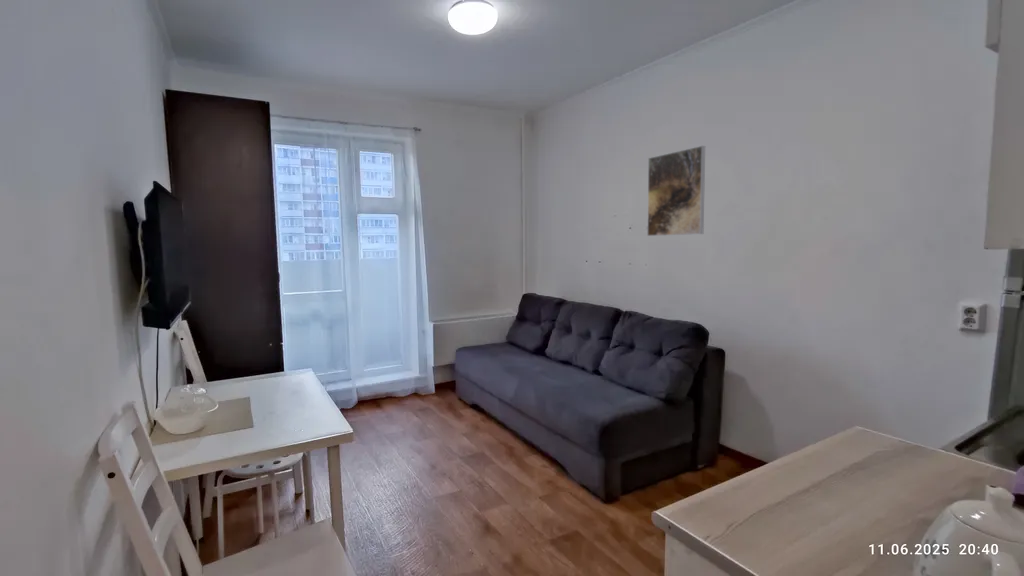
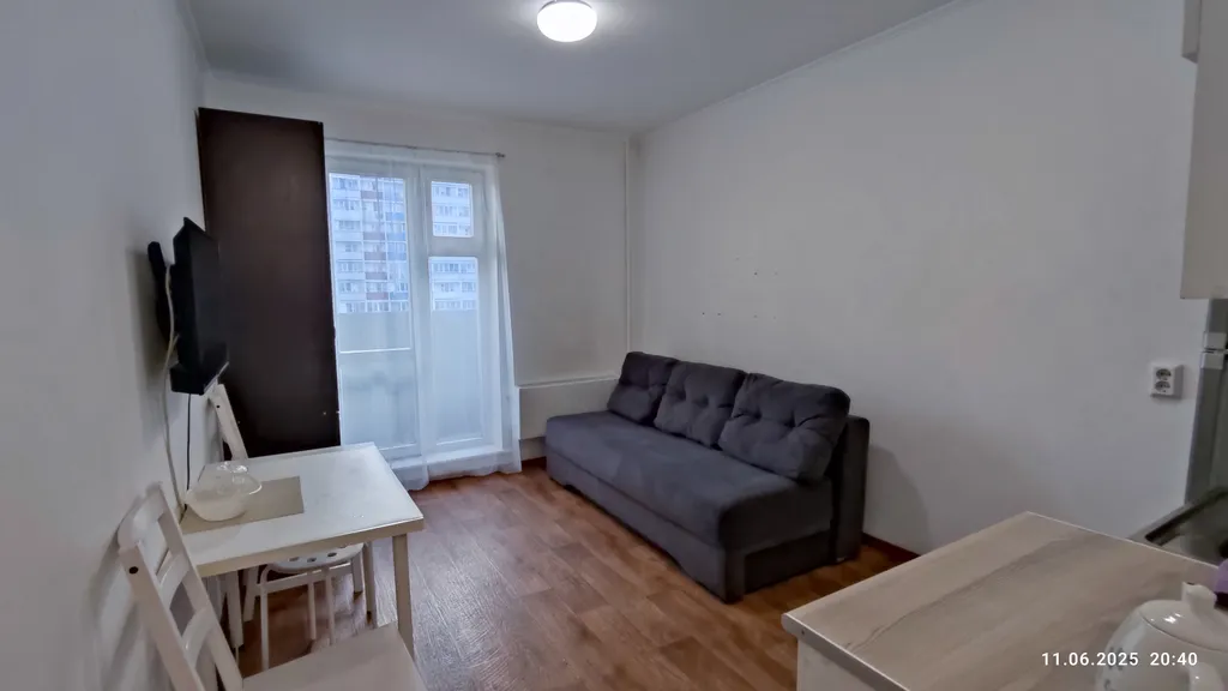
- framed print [646,145,706,237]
